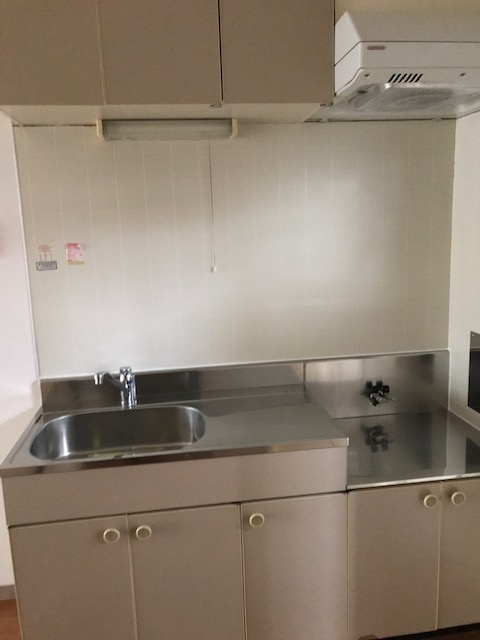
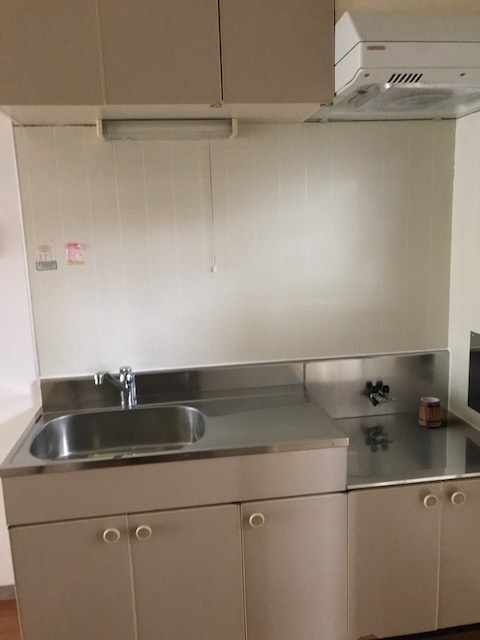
+ mug [418,396,442,428]
